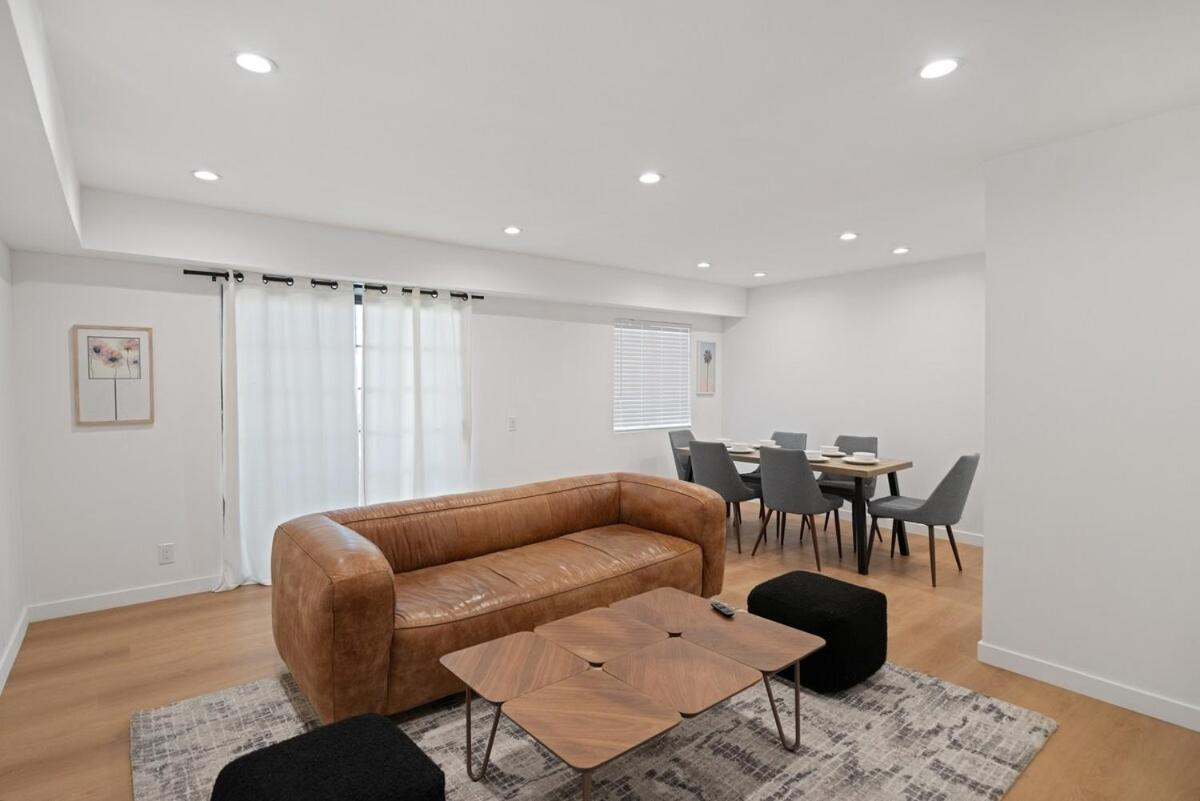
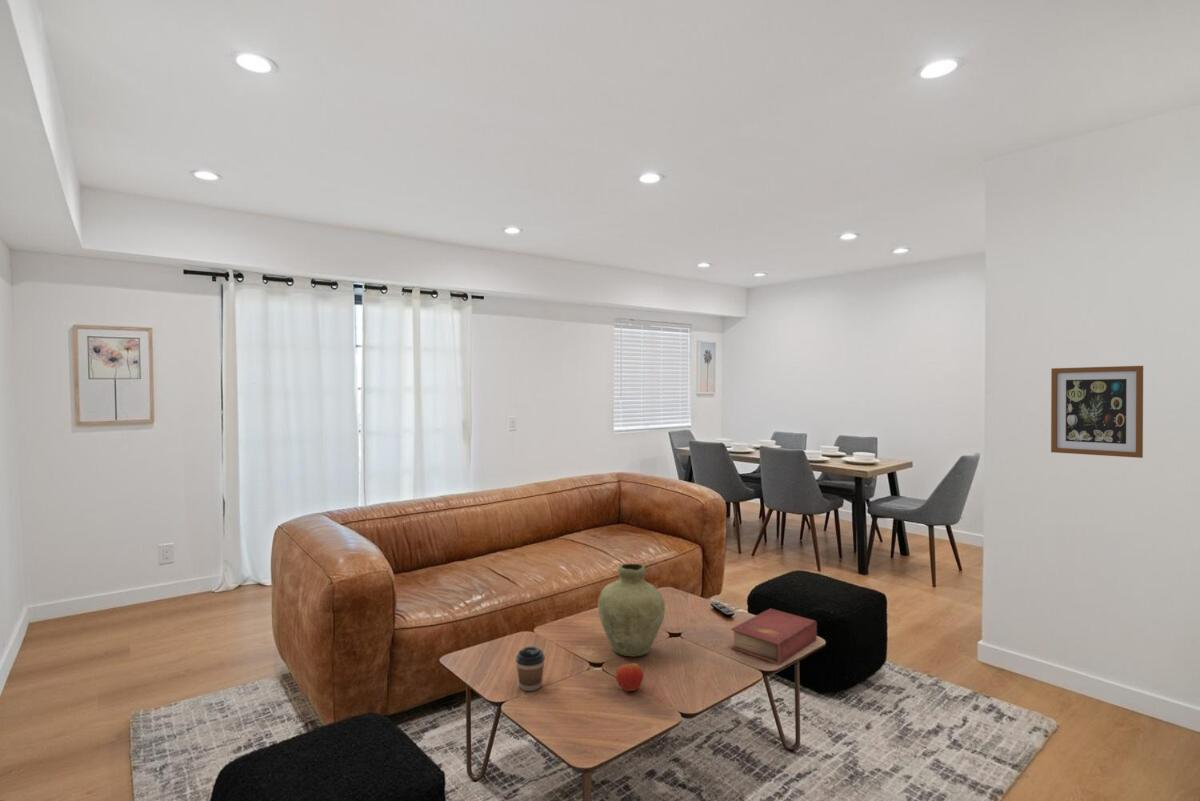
+ book [730,608,818,666]
+ wall art [1050,365,1144,459]
+ coffee cup [515,646,546,692]
+ apple [615,661,644,692]
+ vase [597,562,666,657]
